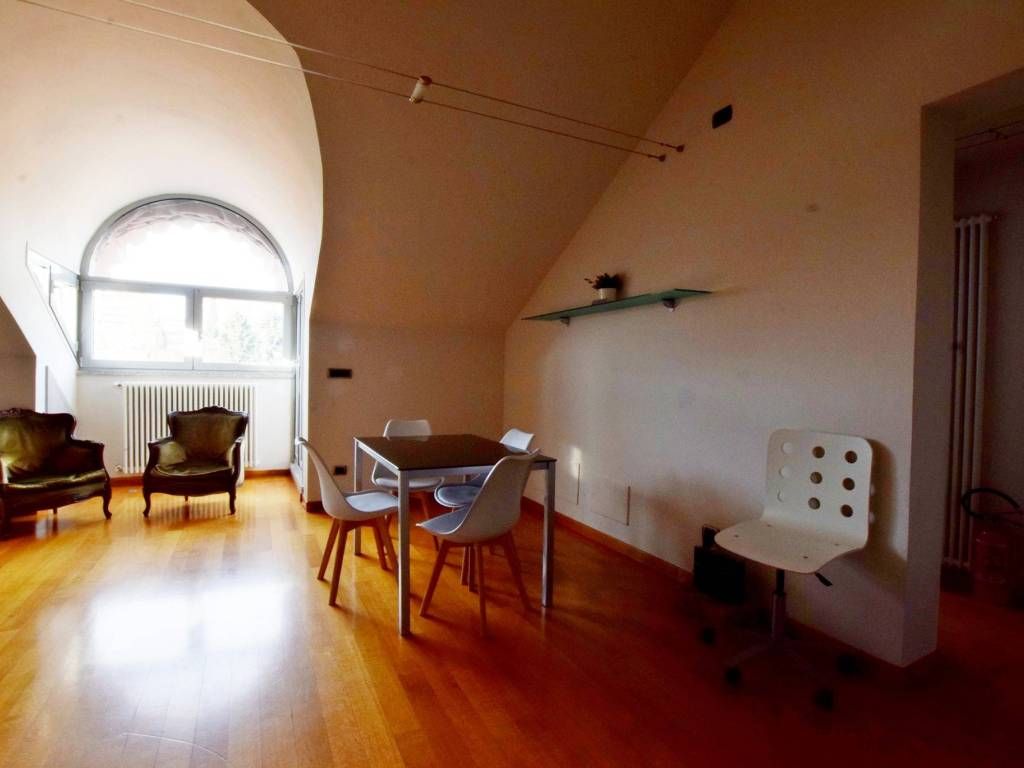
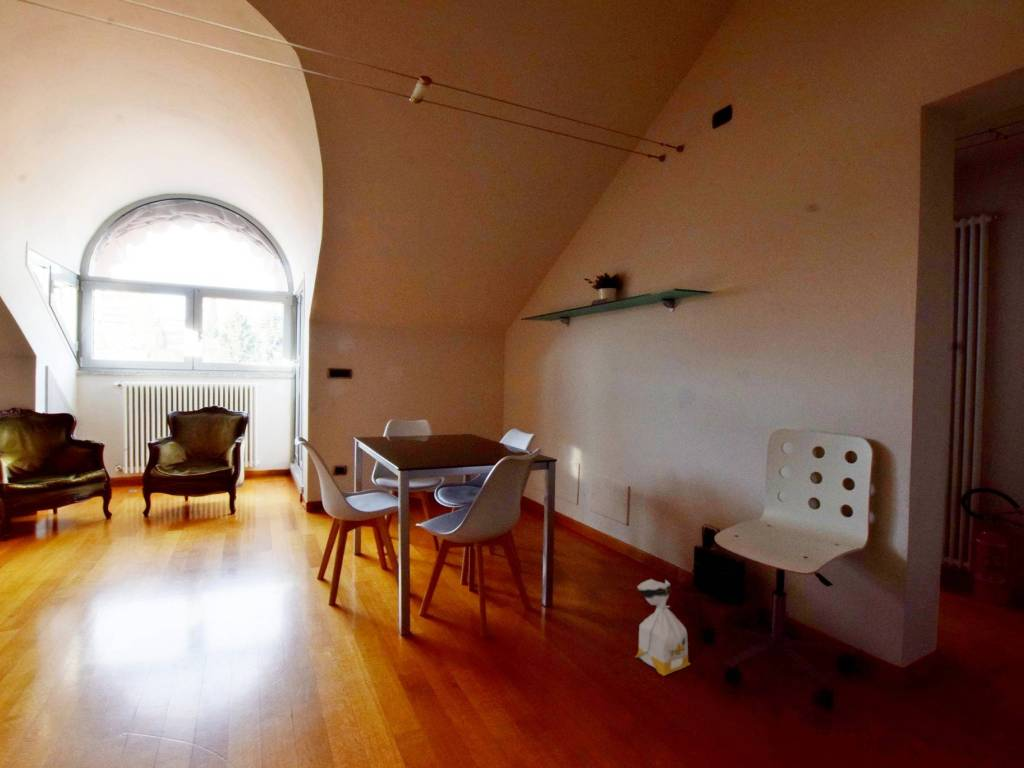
+ bag [634,578,691,677]
